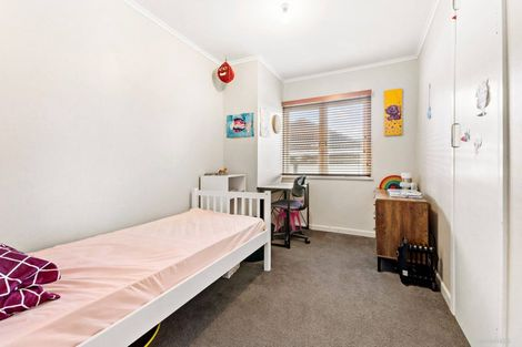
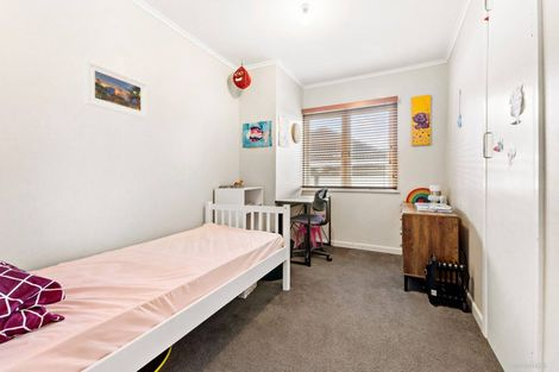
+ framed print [83,58,149,120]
